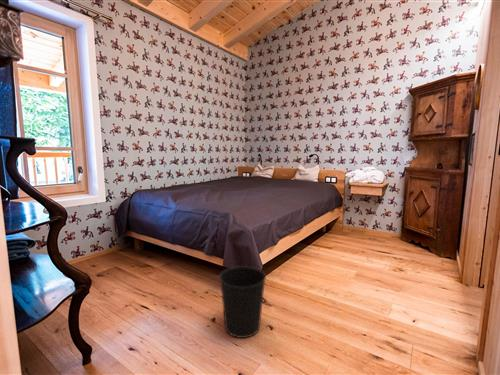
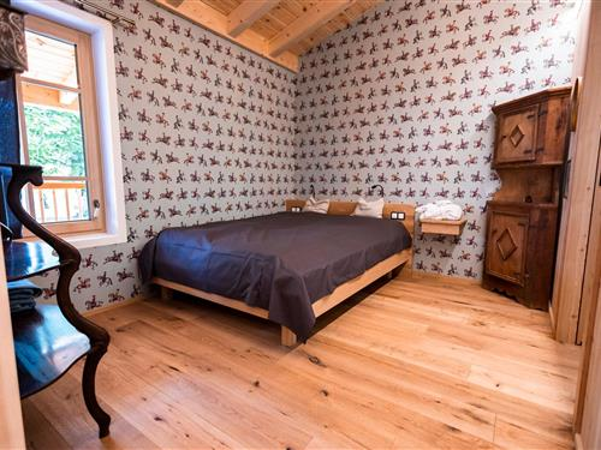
- wastebasket [218,265,267,339]
